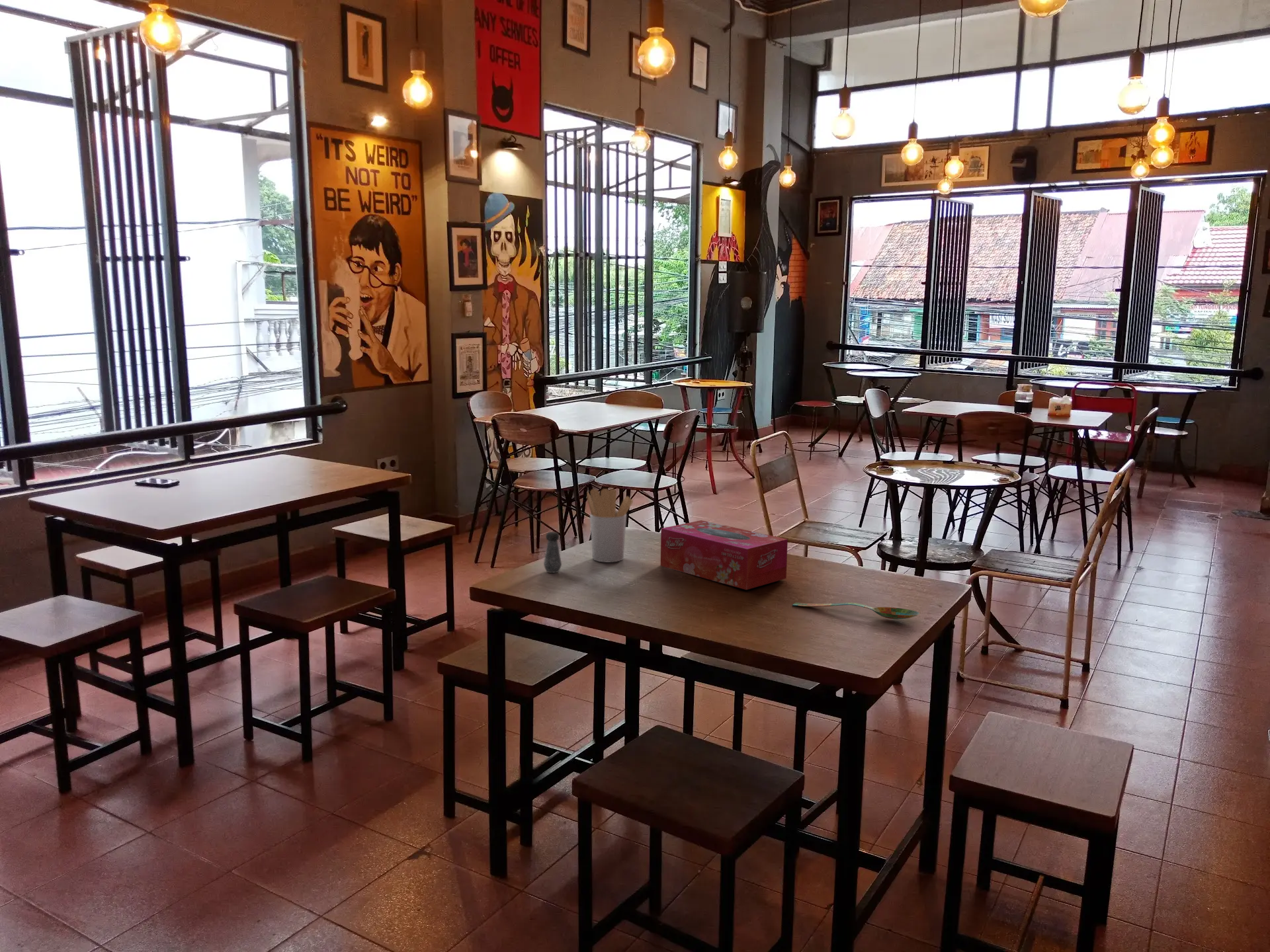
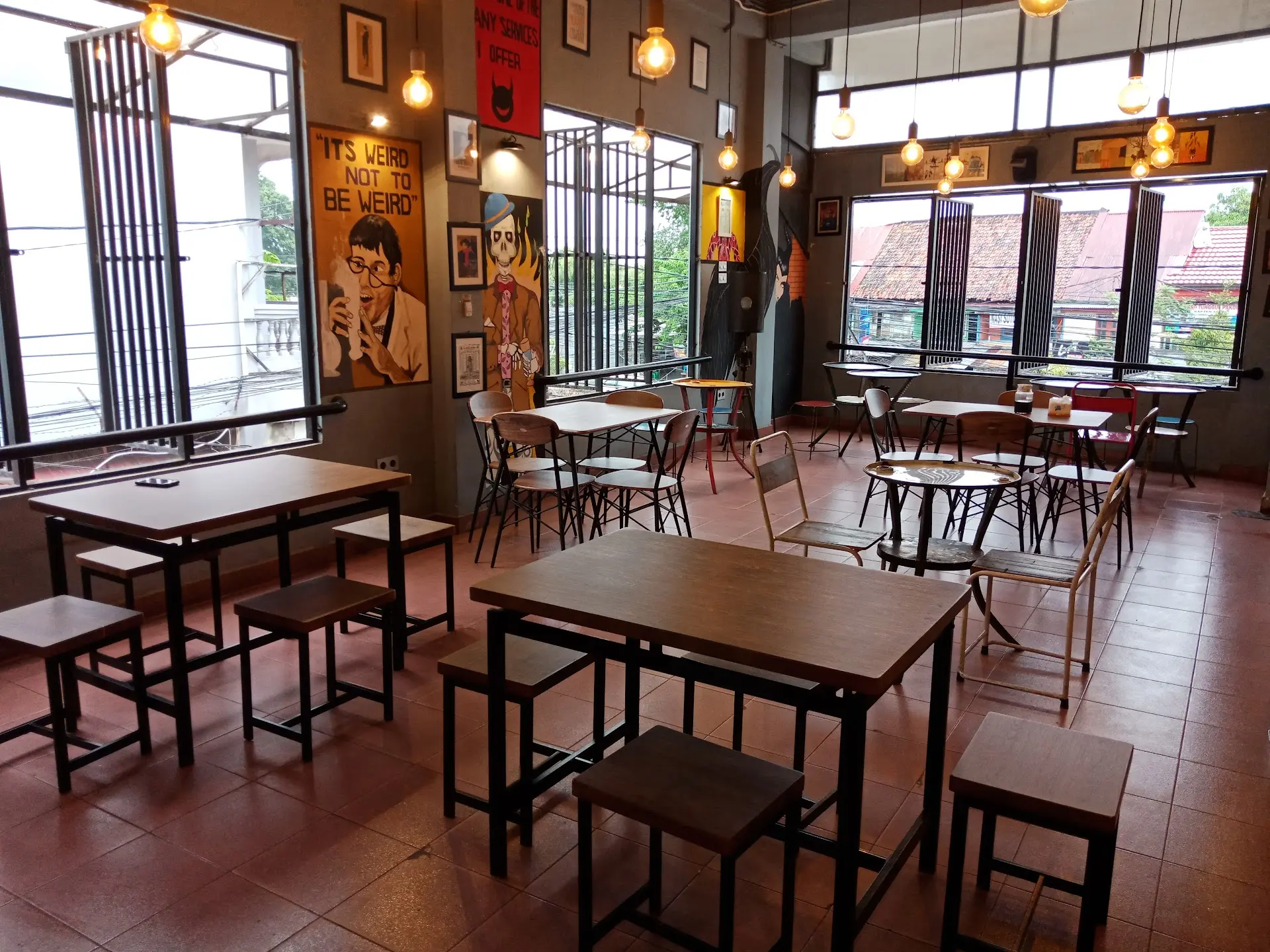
- salt shaker [543,531,562,574]
- utensil holder [586,488,634,563]
- spoon [792,602,920,620]
- tissue box [660,520,788,590]
